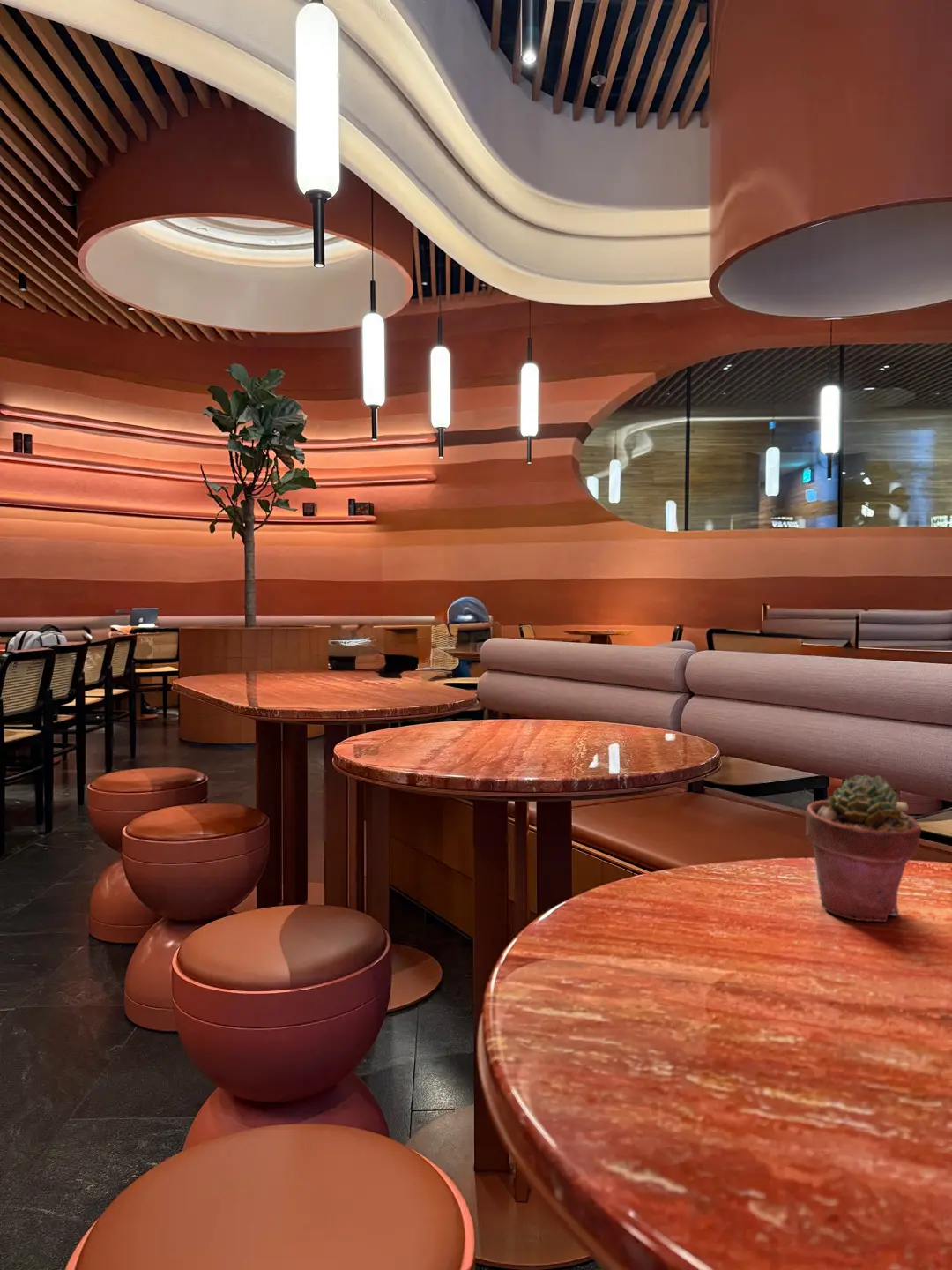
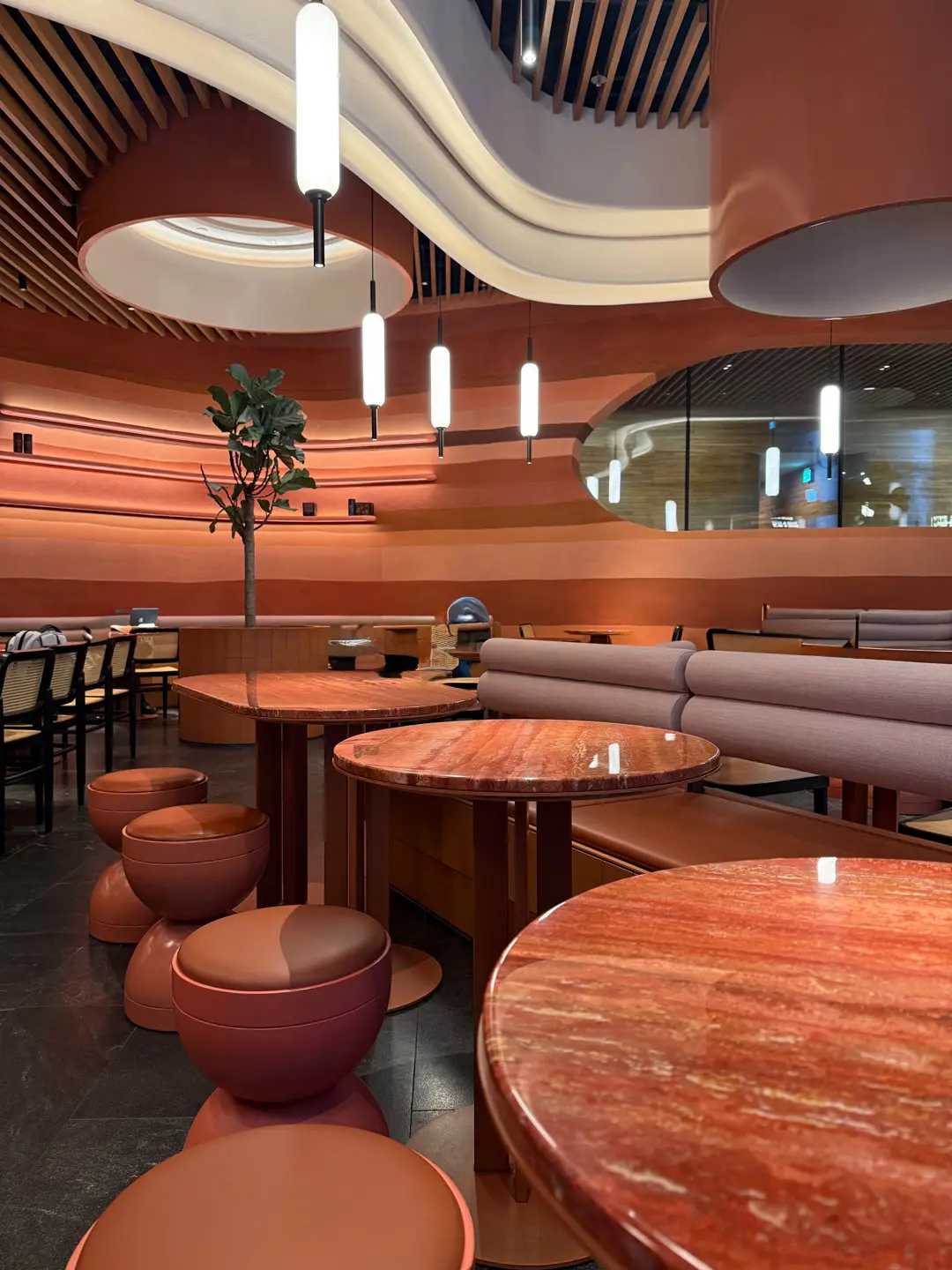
- potted succulent [805,773,922,923]
